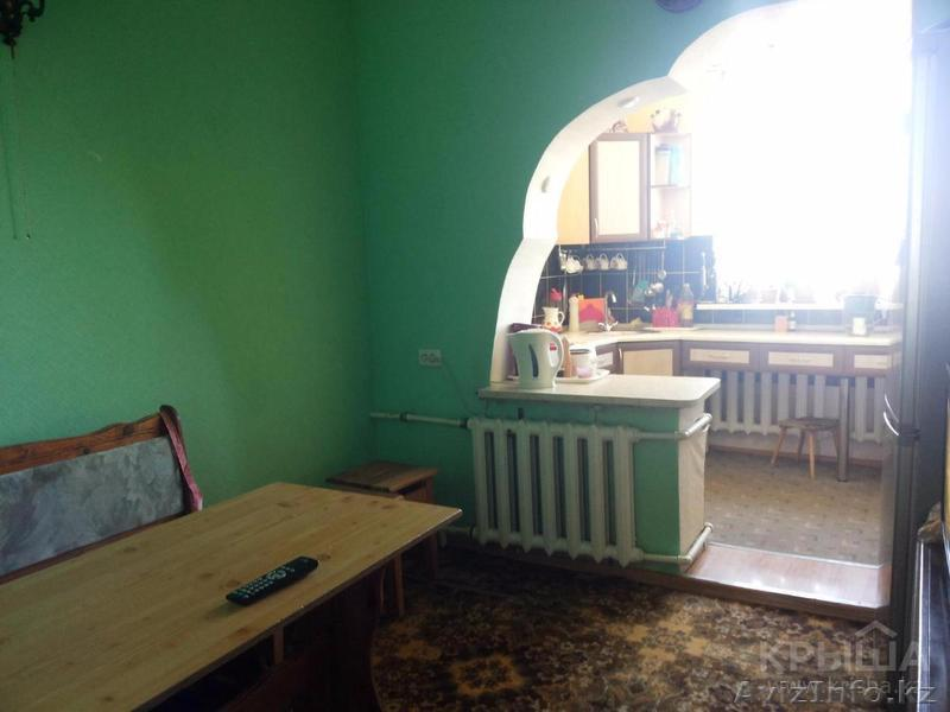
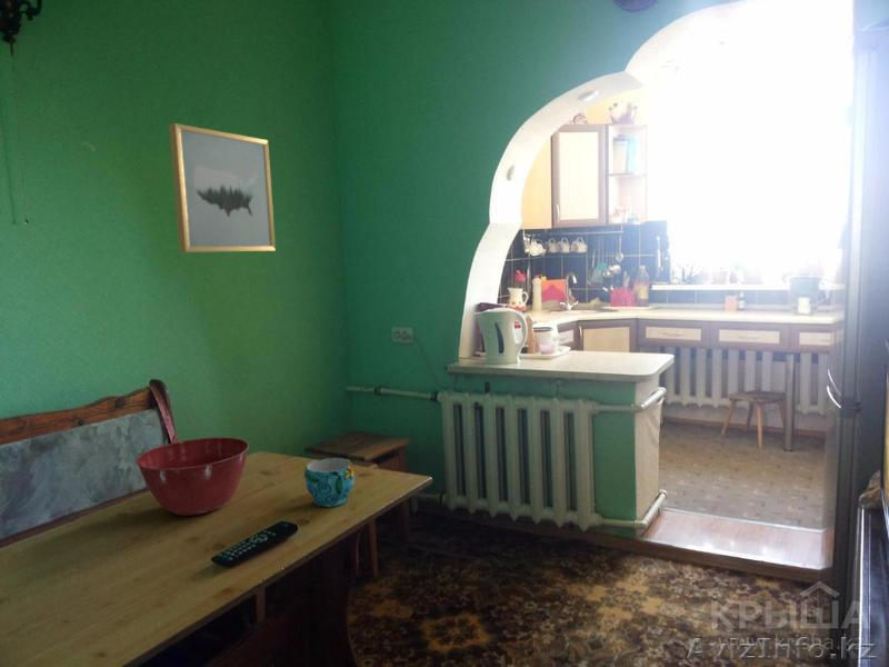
+ mixing bowl [134,436,250,517]
+ wall art [168,122,277,253]
+ cup [303,457,356,508]
